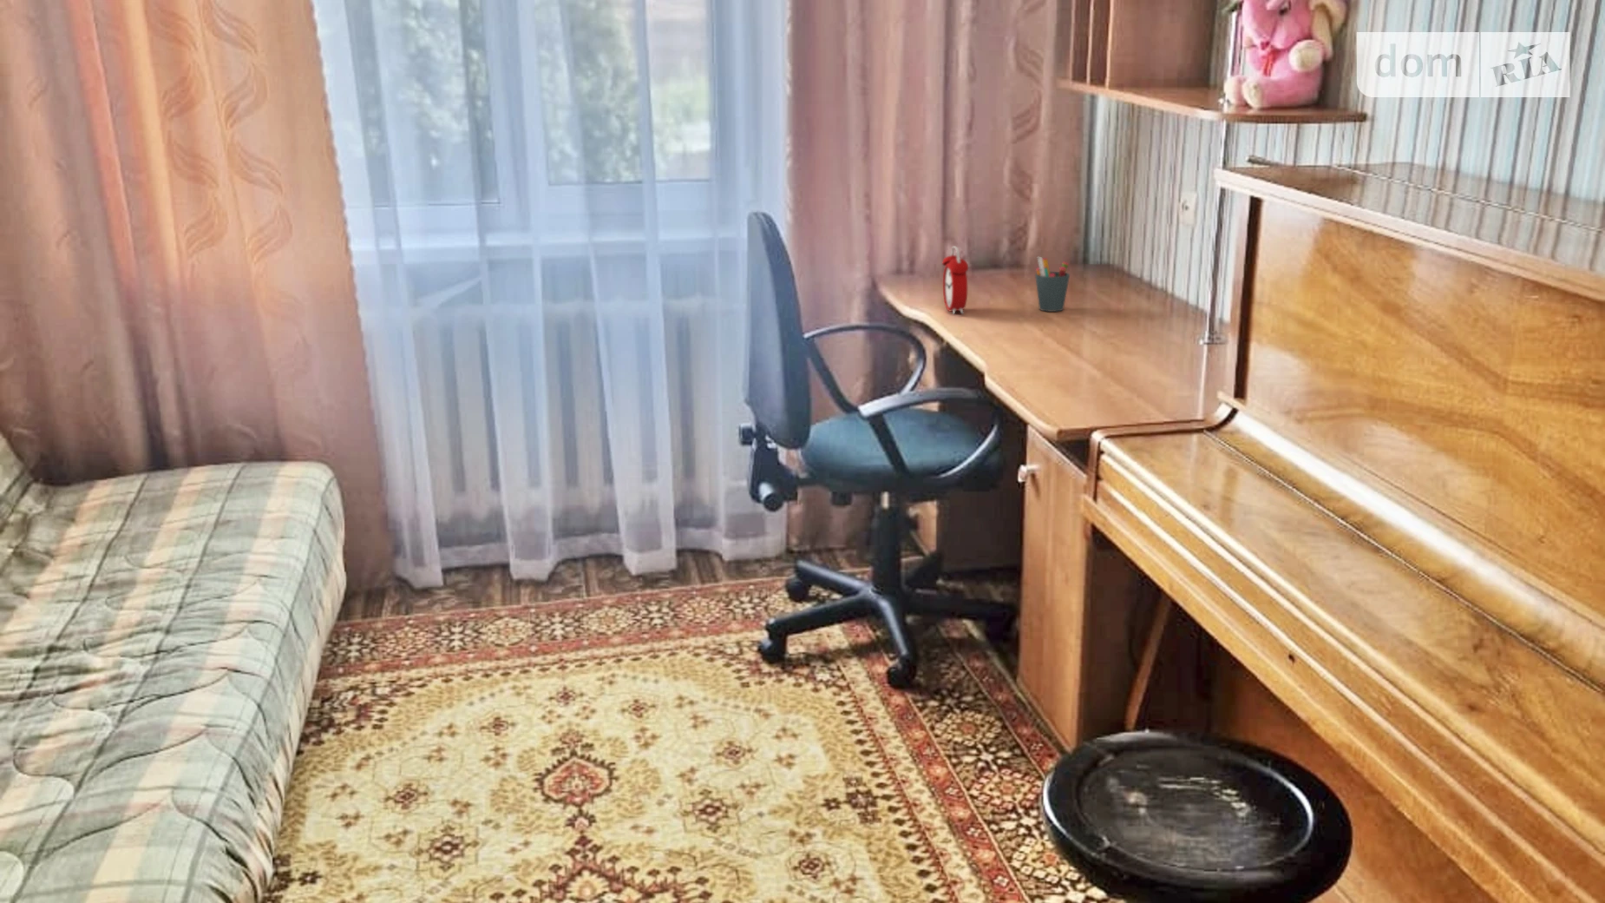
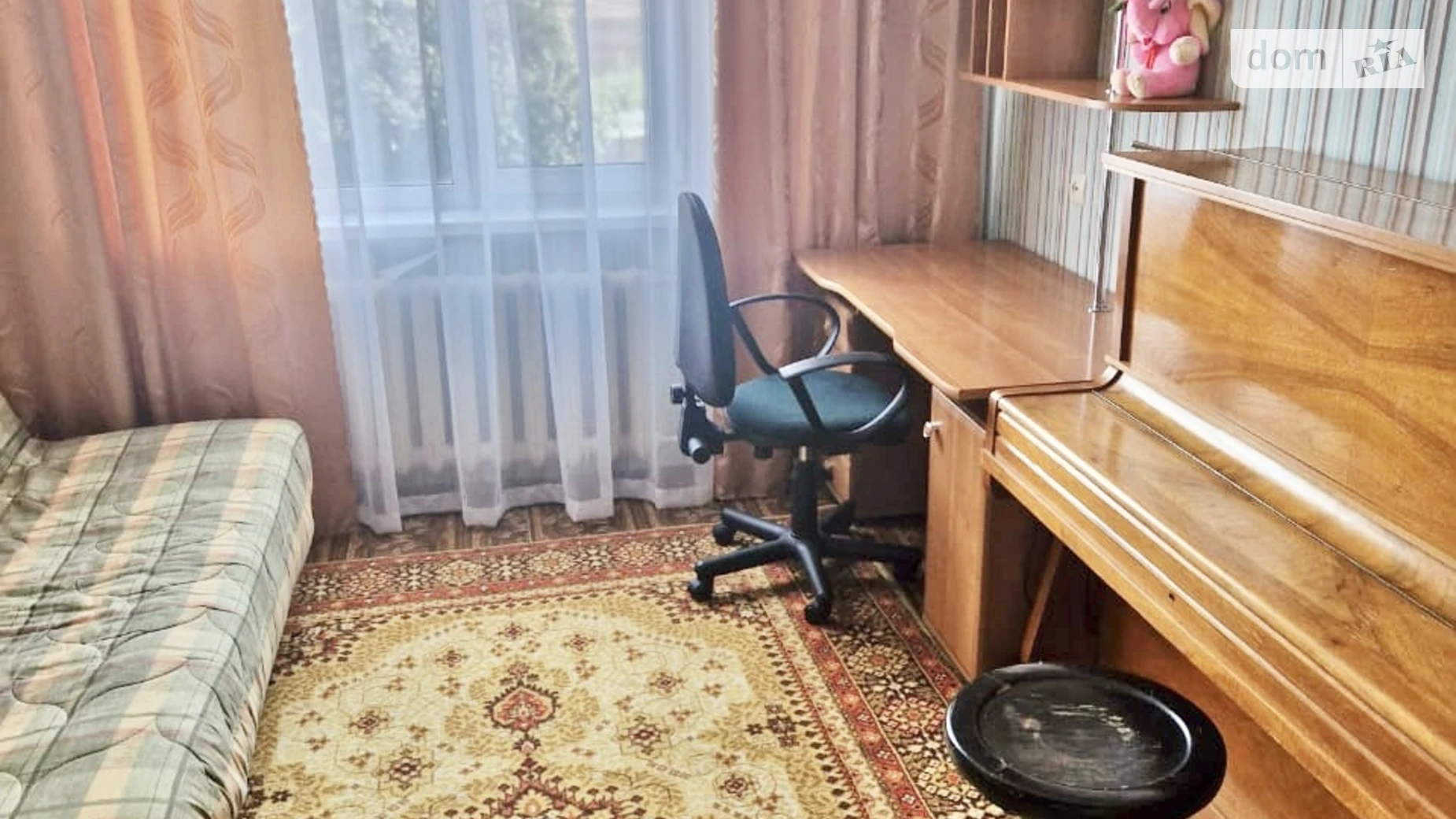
- alarm clock [941,245,969,315]
- pen holder [1034,256,1070,313]
